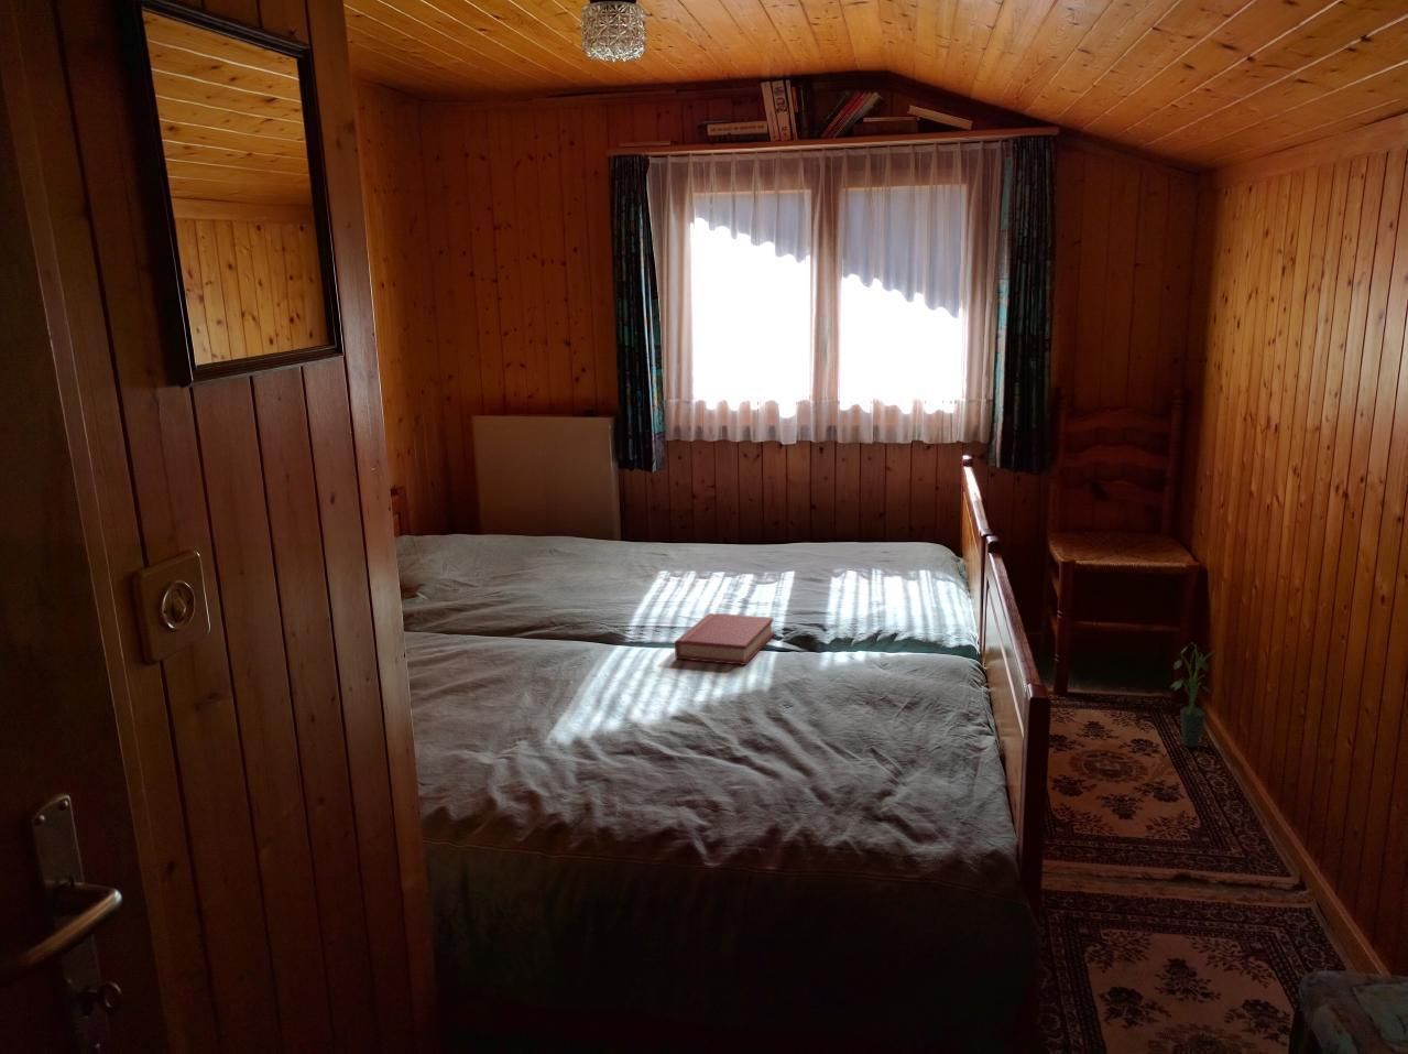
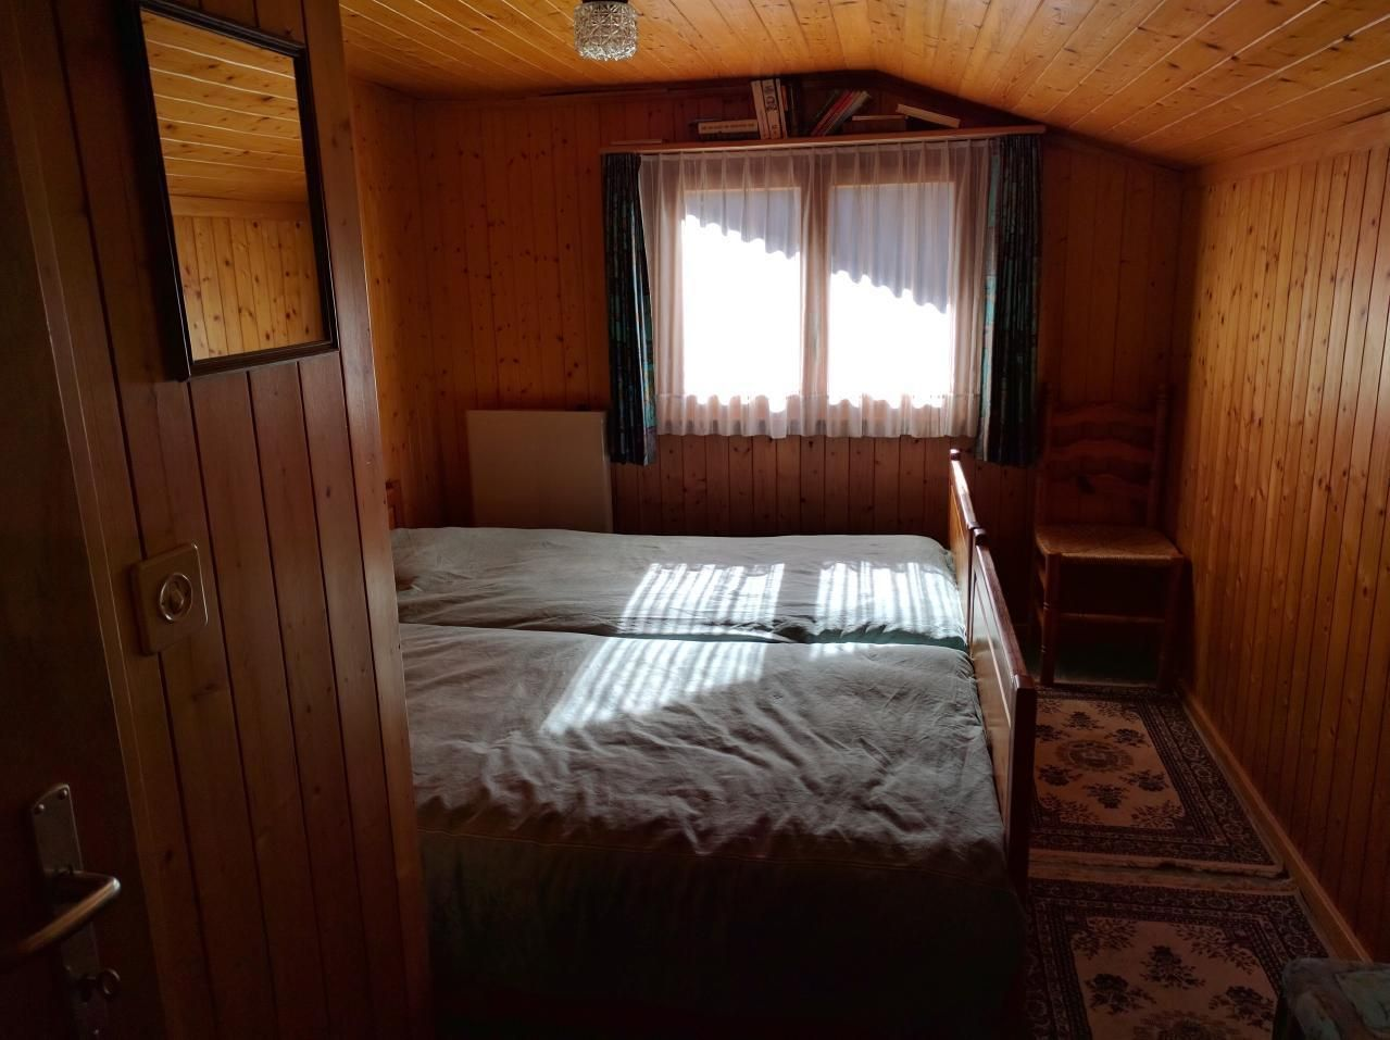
- potted plant [1170,642,1217,748]
- hardback book [674,612,775,666]
